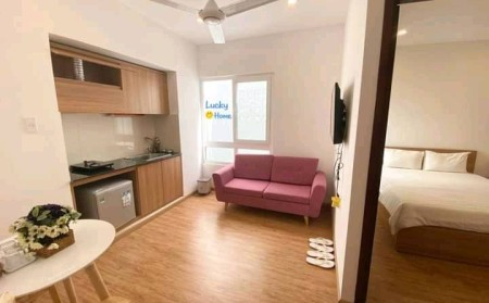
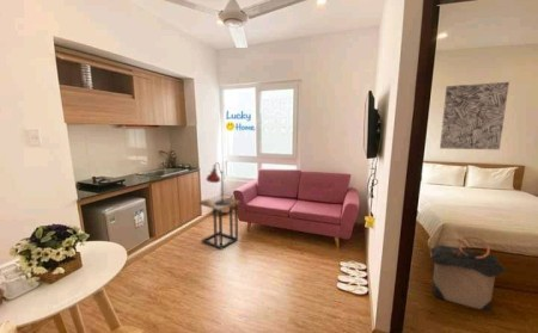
+ wall art [439,81,511,150]
+ laundry hamper [429,235,507,312]
+ lamp [204,161,231,205]
+ side table [197,195,242,251]
